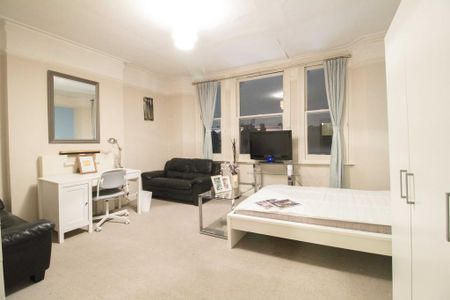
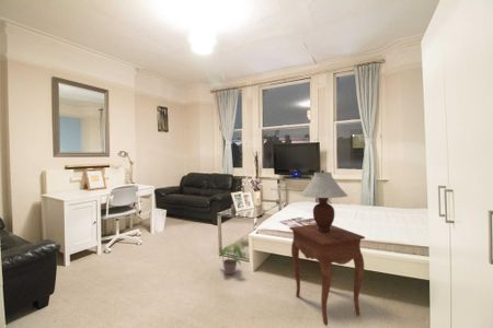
+ side table [288,223,366,327]
+ potted plant [218,244,243,276]
+ table lamp [299,169,348,233]
